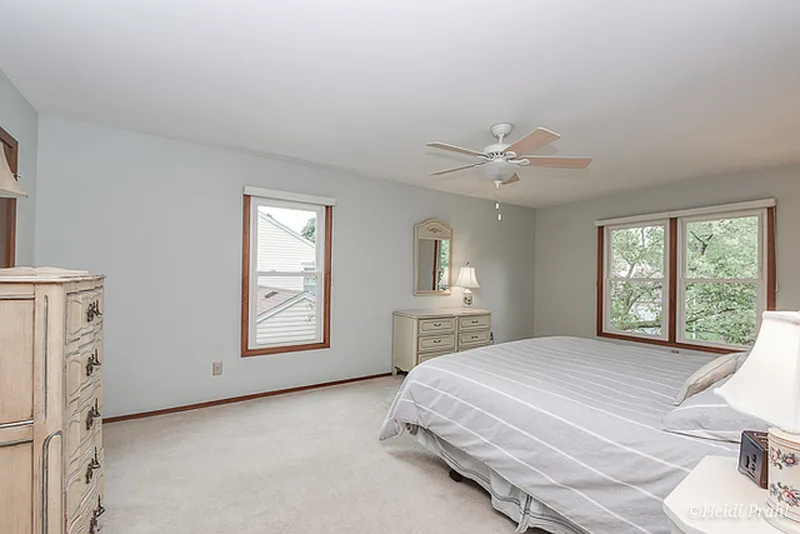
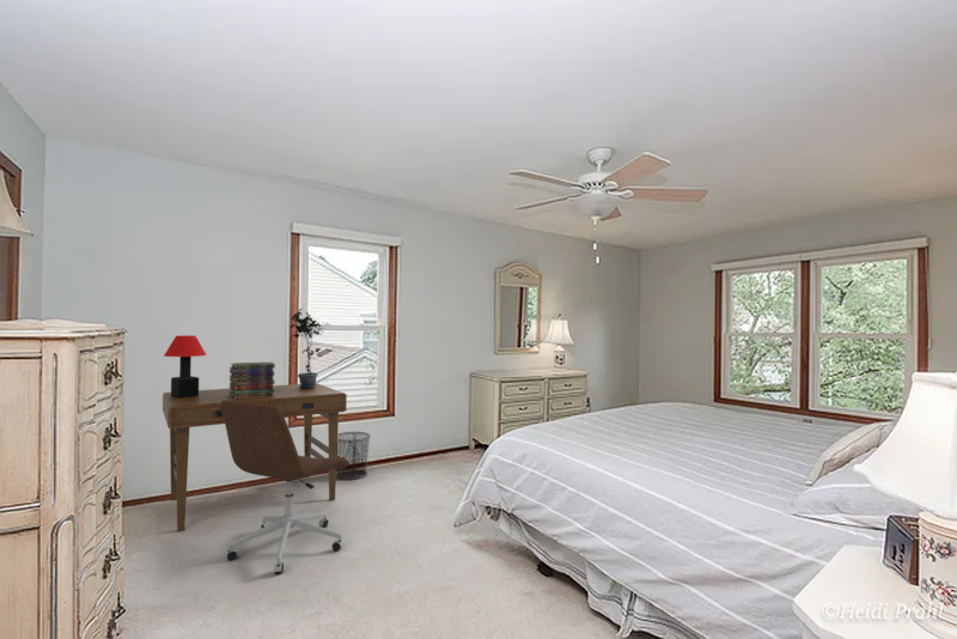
+ office chair [220,400,349,574]
+ desk [161,382,348,534]
+ table lamp [163,334,208,398]
+ book stack [228,361,276,400]
+ potted plant [289,308,324,389]
+ waste bin [336,431,372,481]
